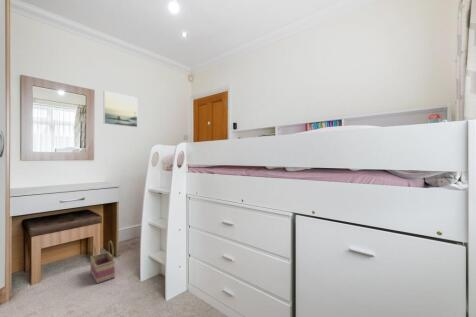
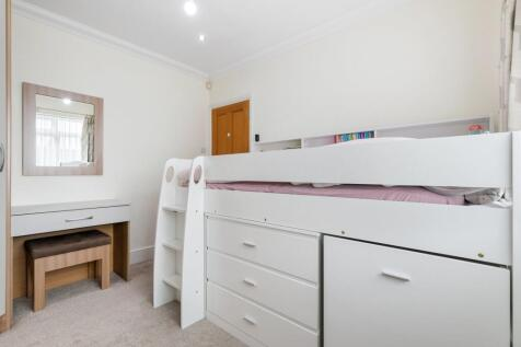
- basket [89,239,116,285]
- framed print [103,90,138,128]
